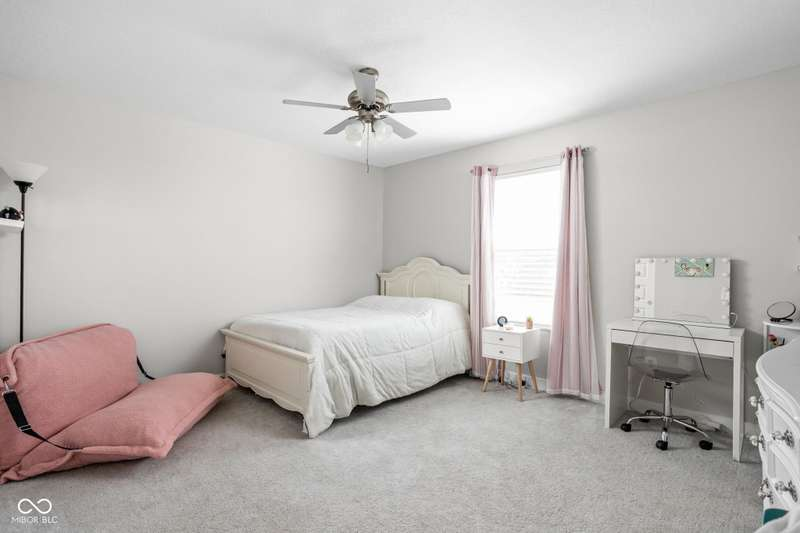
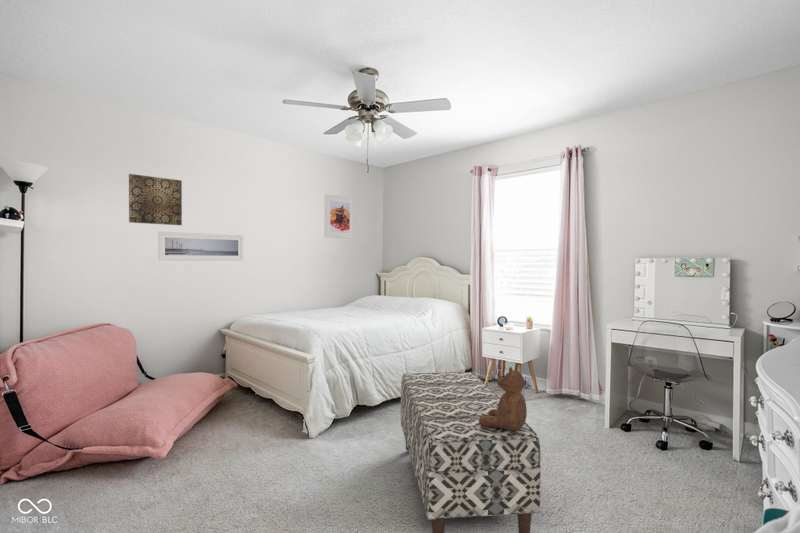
+ wall art [128,173,183,226]
+ bench [400,371,542,533]
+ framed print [157,231,244,262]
+ teddy bear [479,363,528,431]
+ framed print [323,193,355,240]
